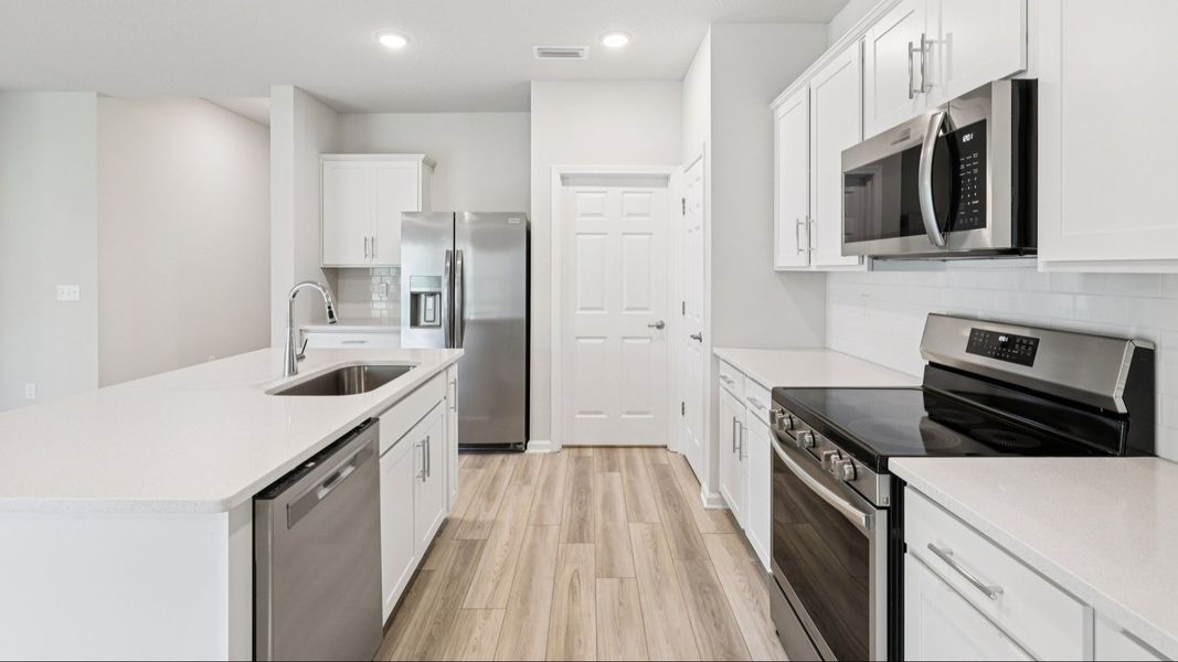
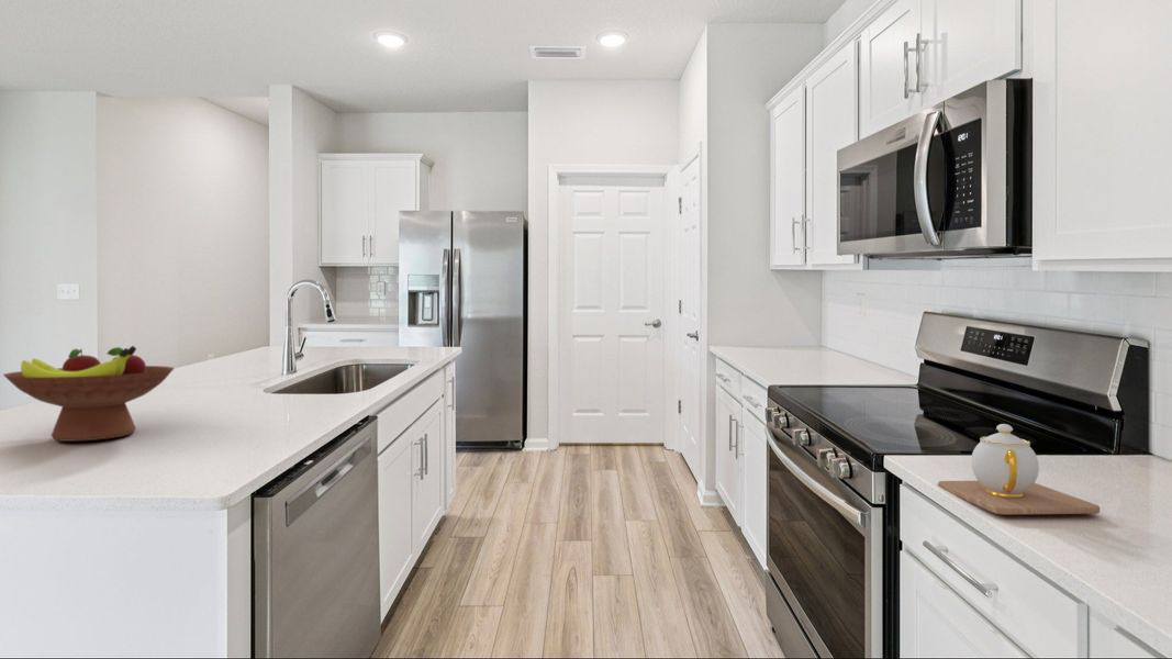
+ fruit bowl [2,345,176,443]
+ teapot [937,423,1101,516]
